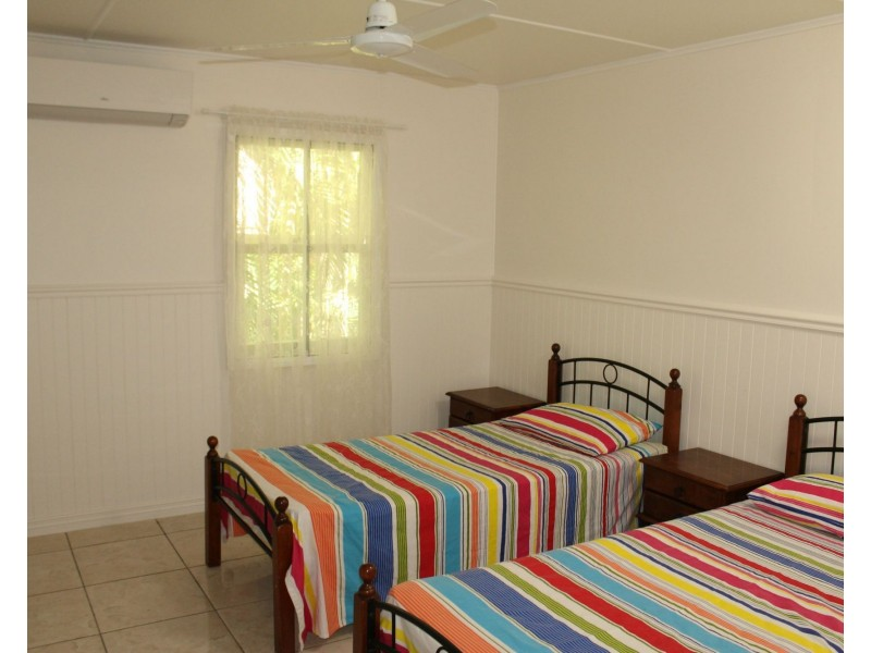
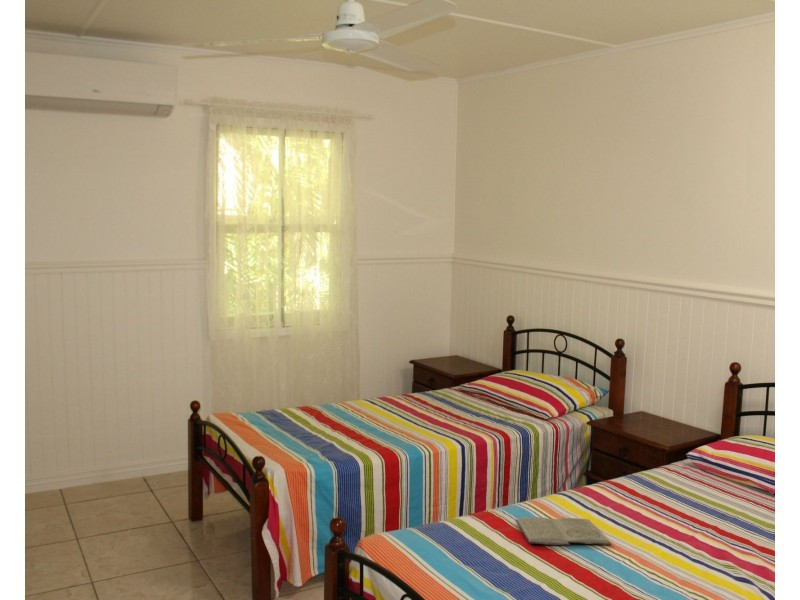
+ book [515,516,612,547]
